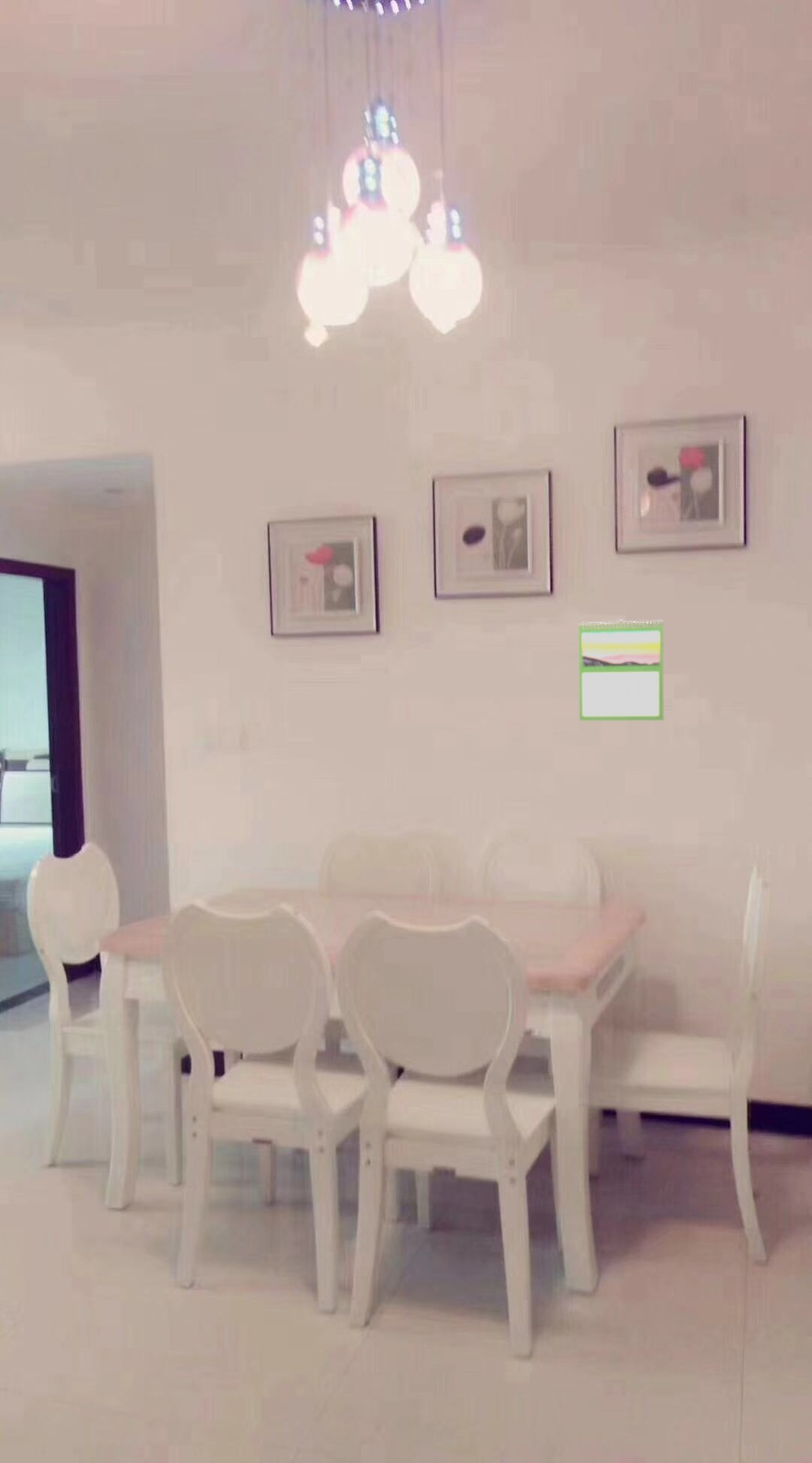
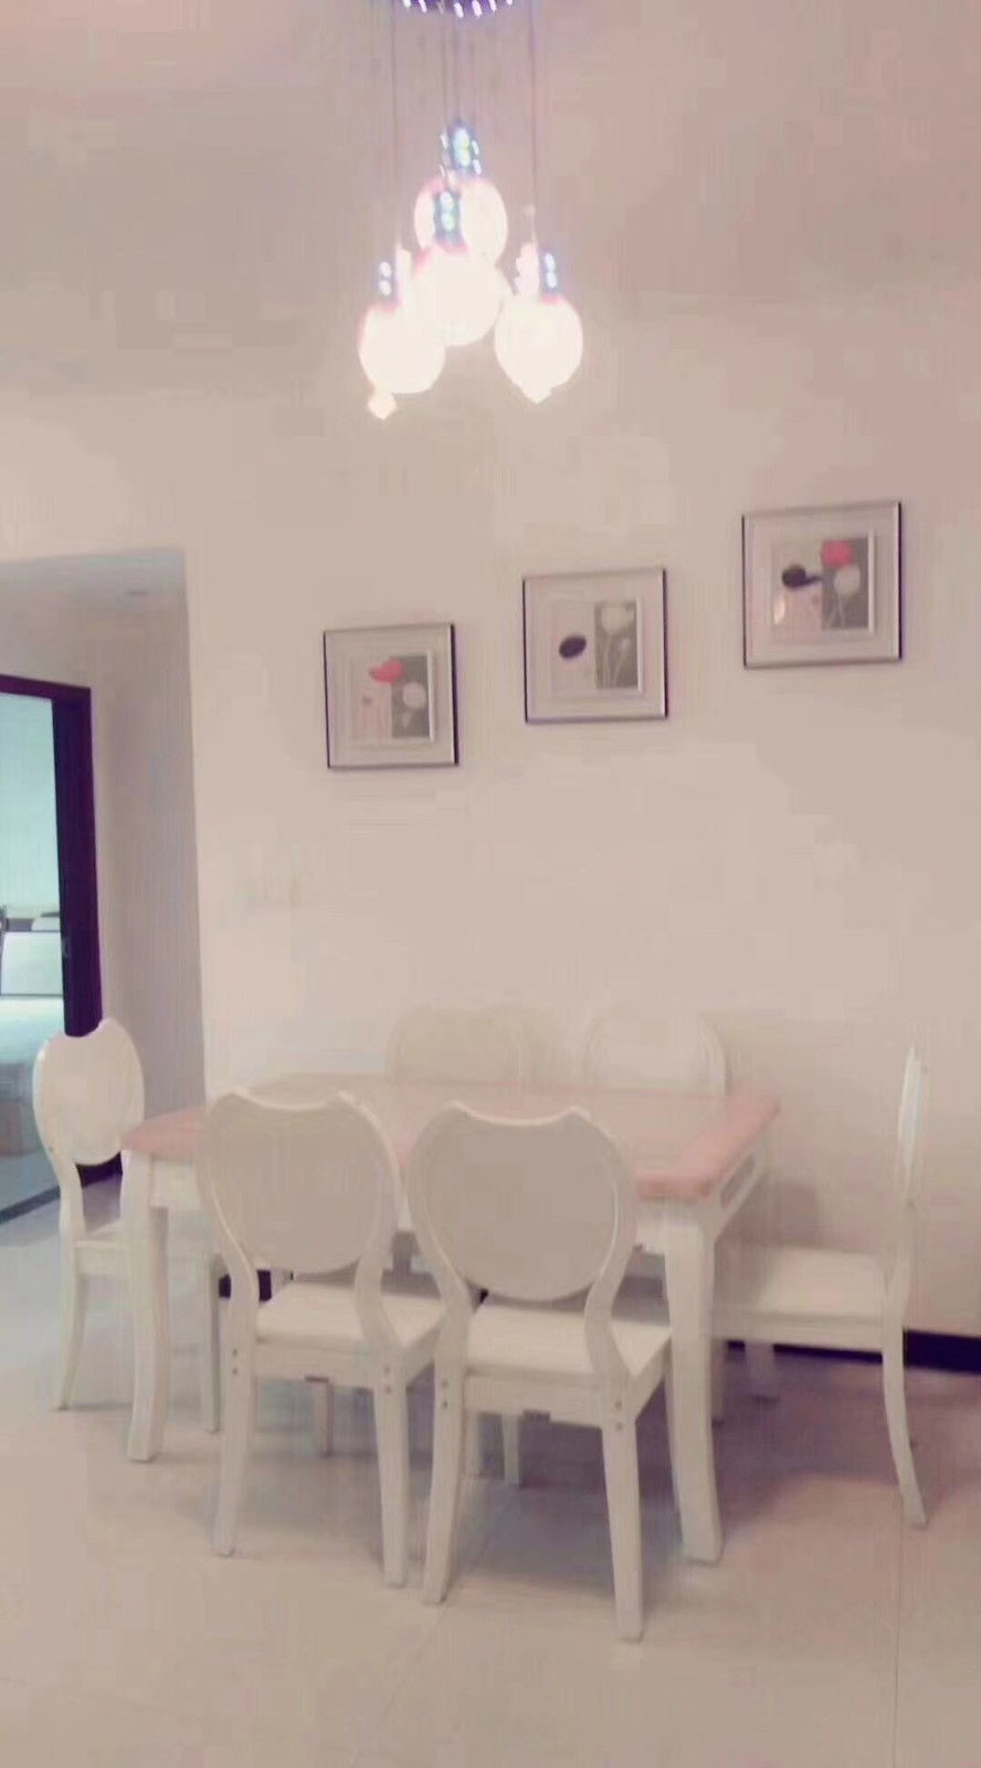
- calendar [578,618,665,721]
